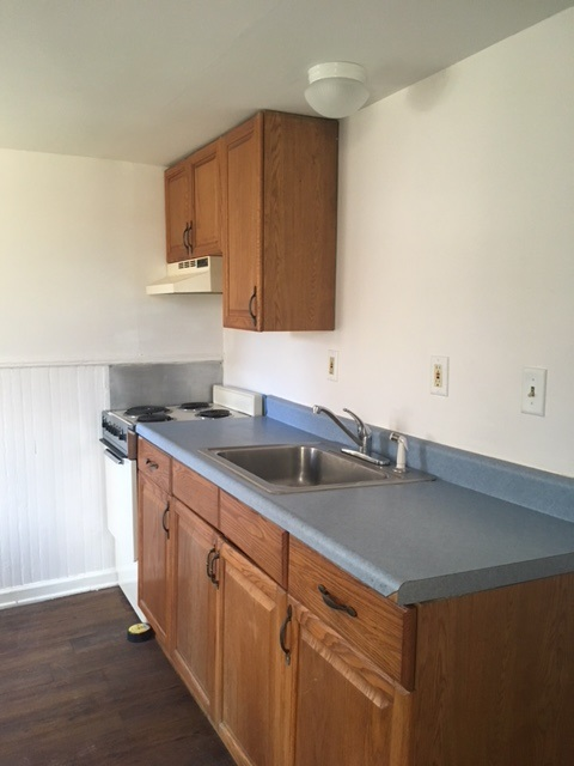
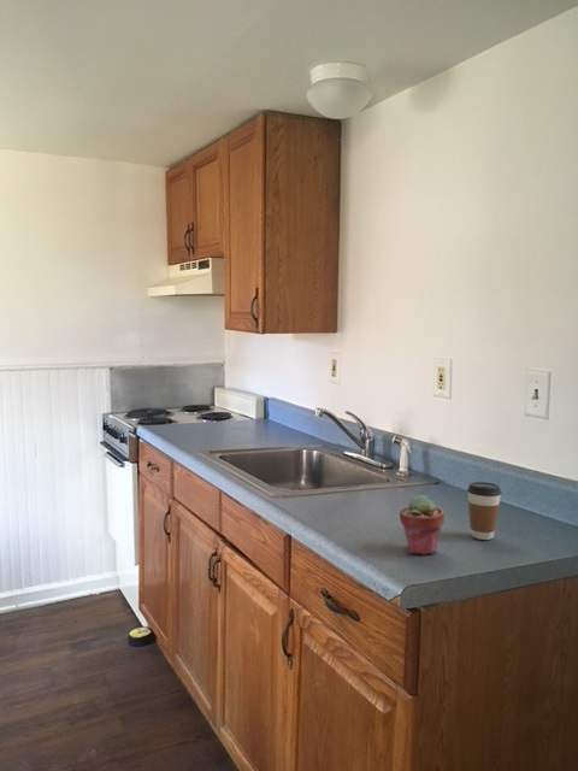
+ coffee cup [466,481,502,541]
+ potted succulent [399,494,446,555]
